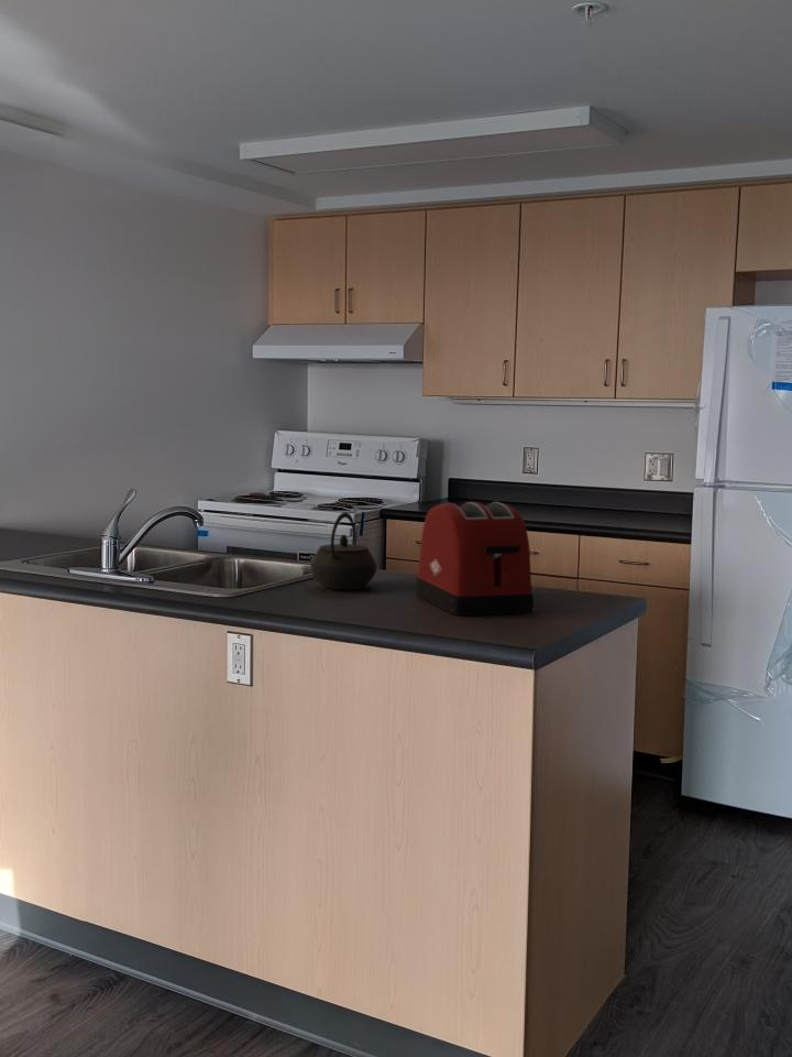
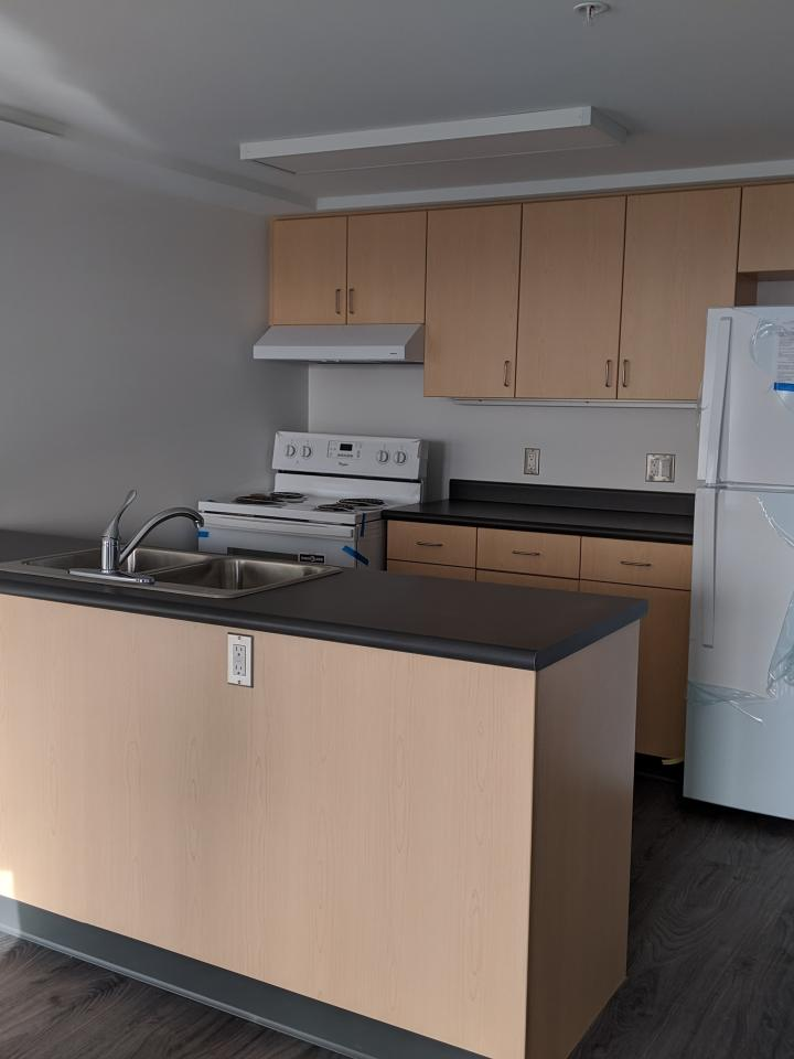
- kettle [309,511,377,590]
- toaster [415,501,535,617]
